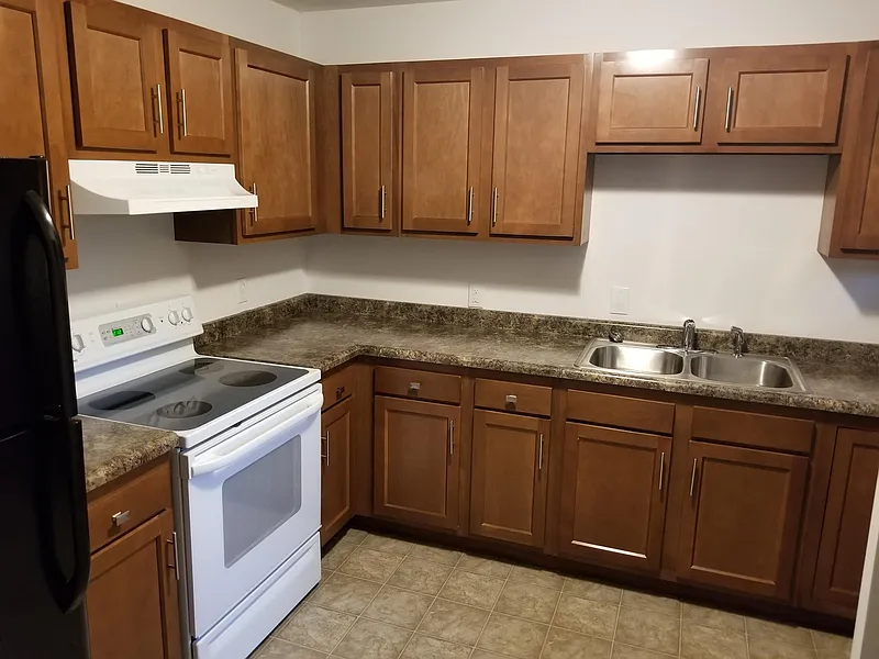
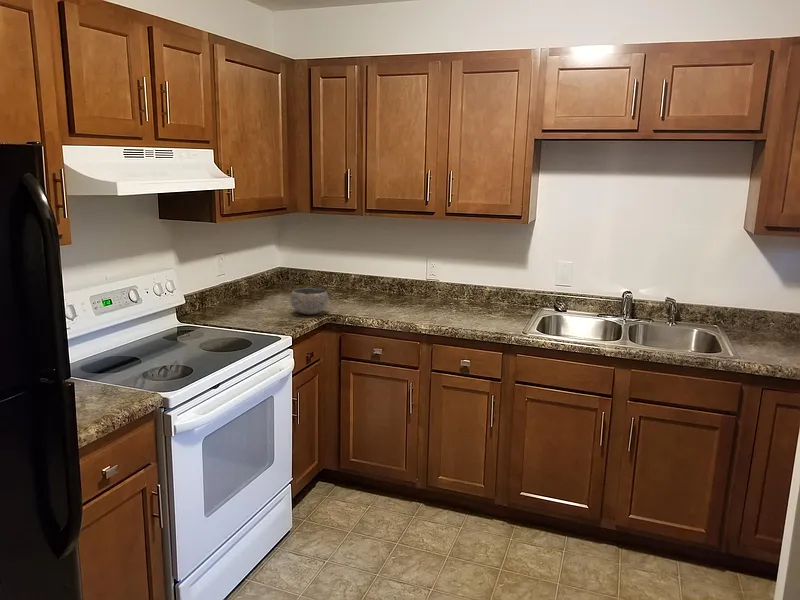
+ bowl [289,287,330,315]
